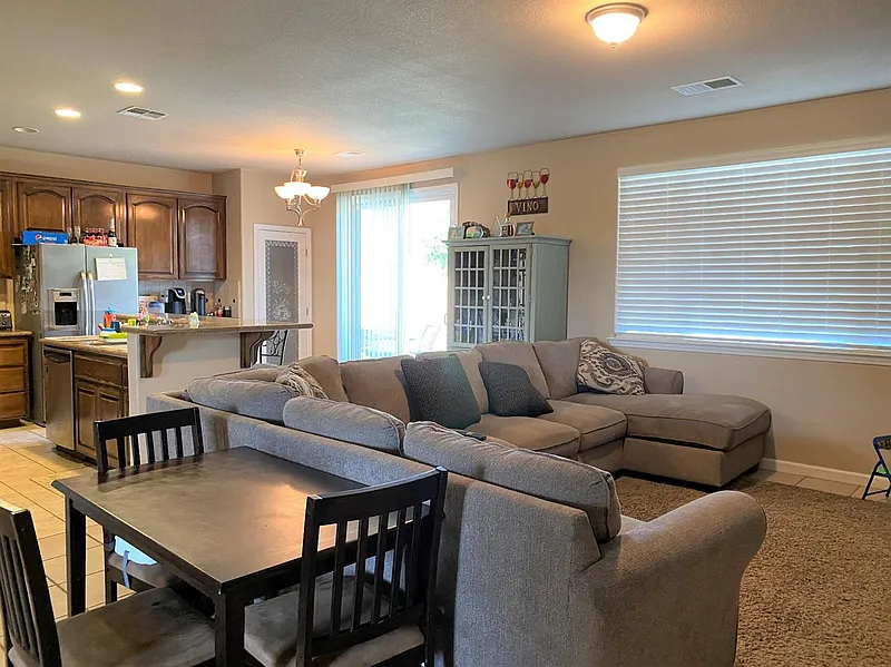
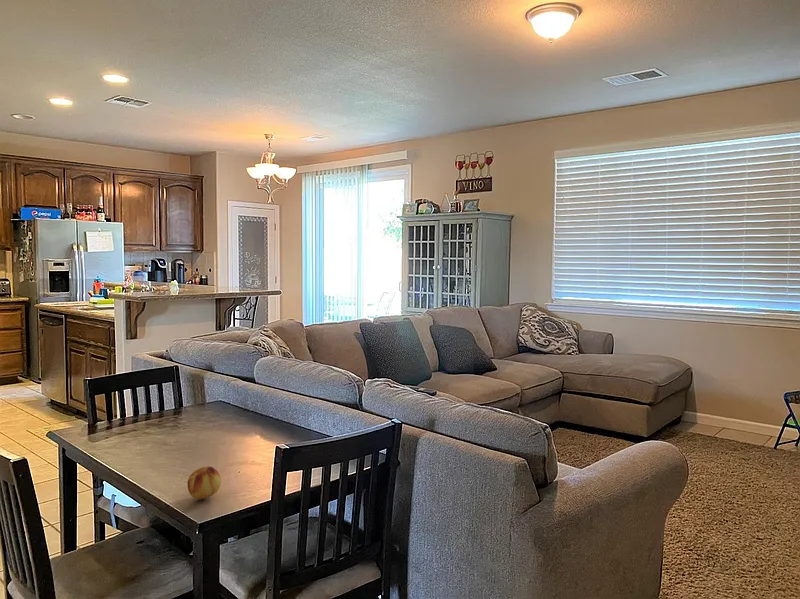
+ fruit [187,465,222,500]
